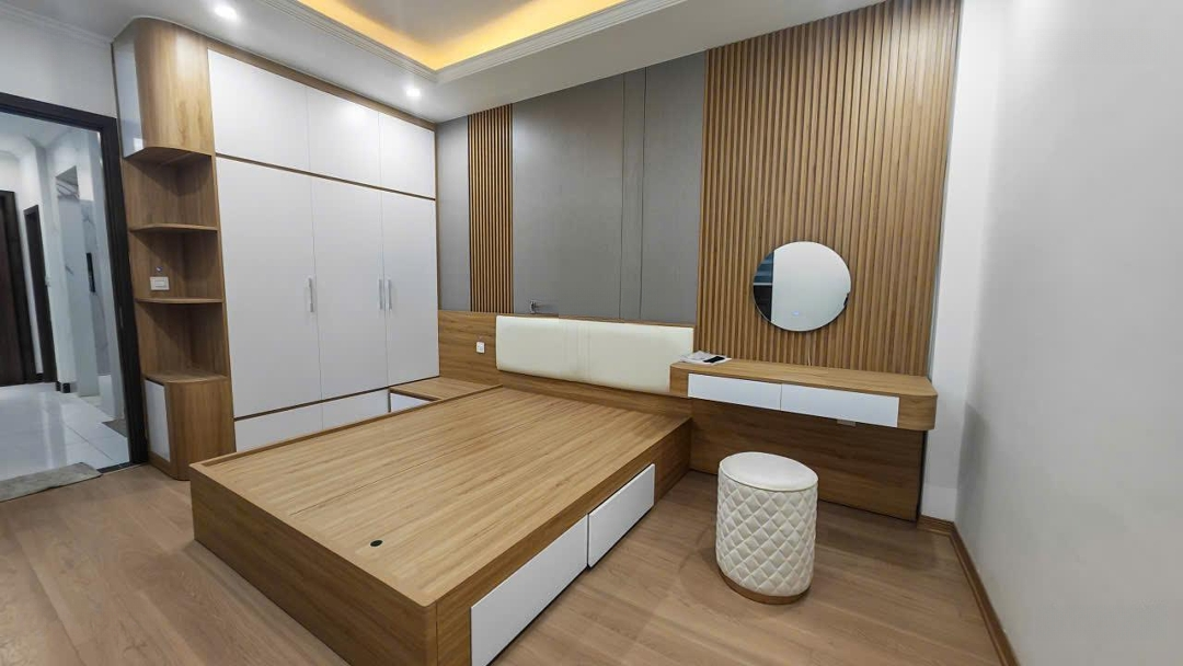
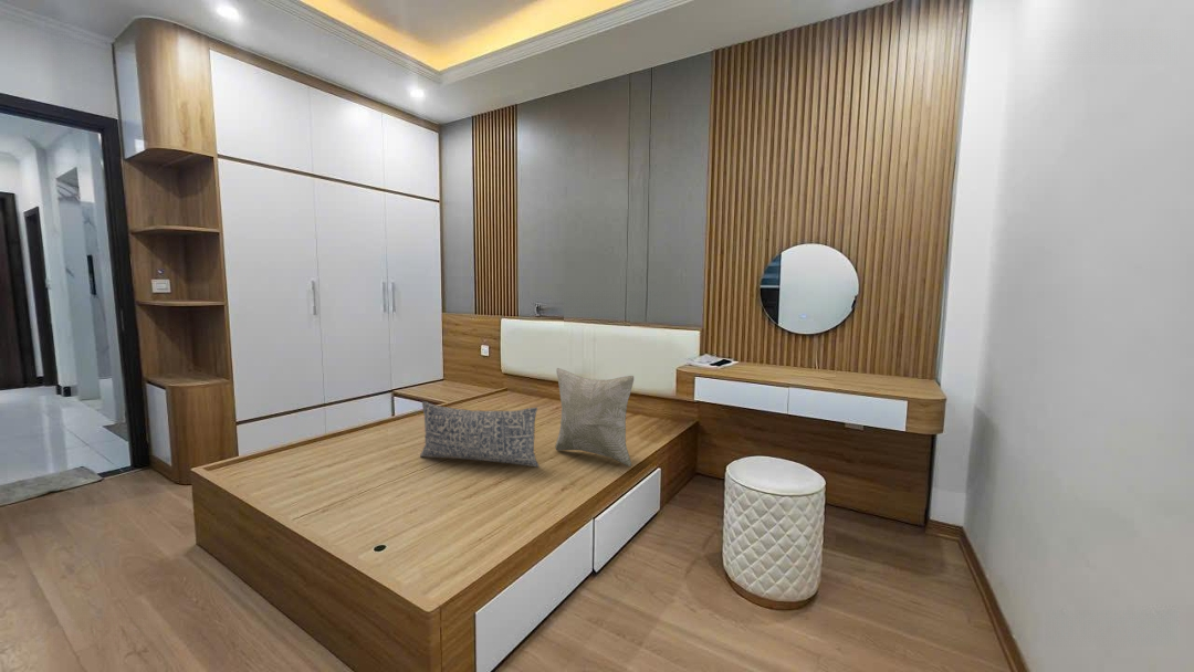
+ decorative pillow [554,367,635,468]
+ pillow [419,400,541,468]
